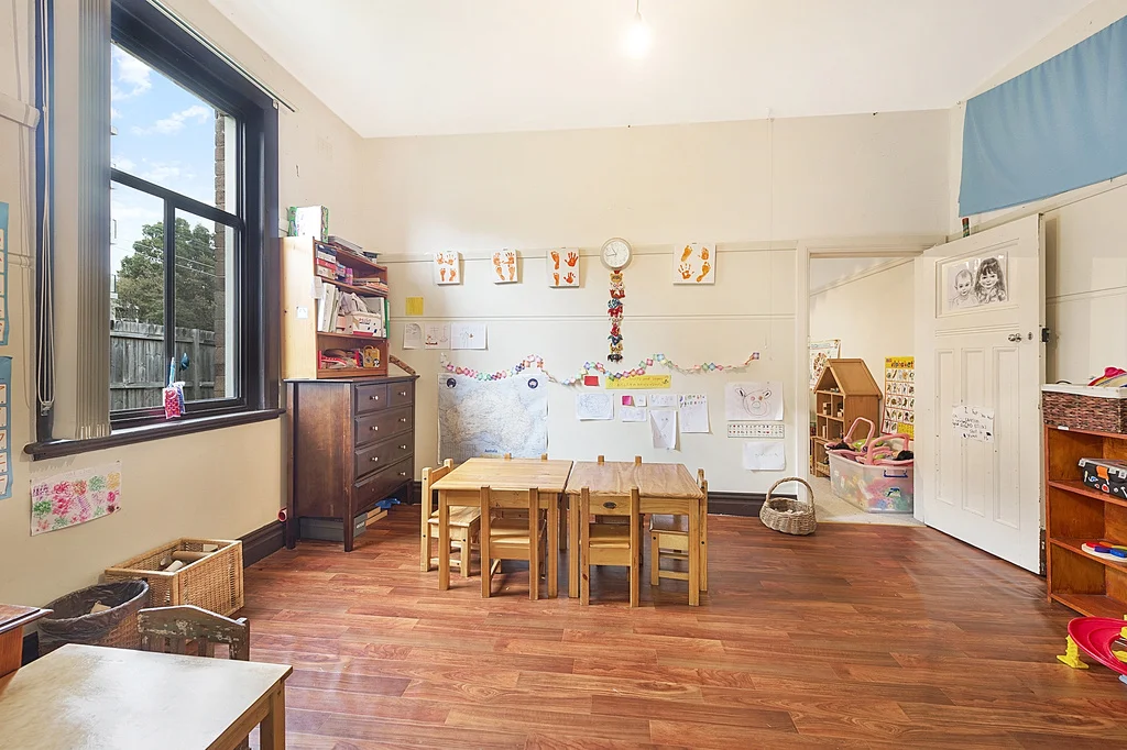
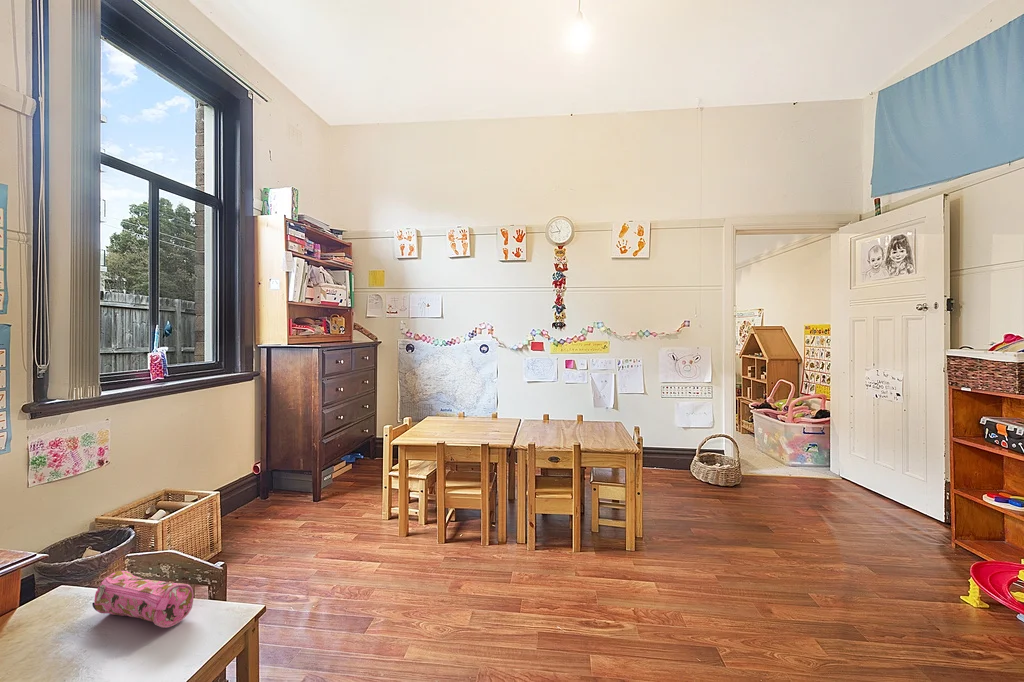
+ pencil case [91,570,194,629]
